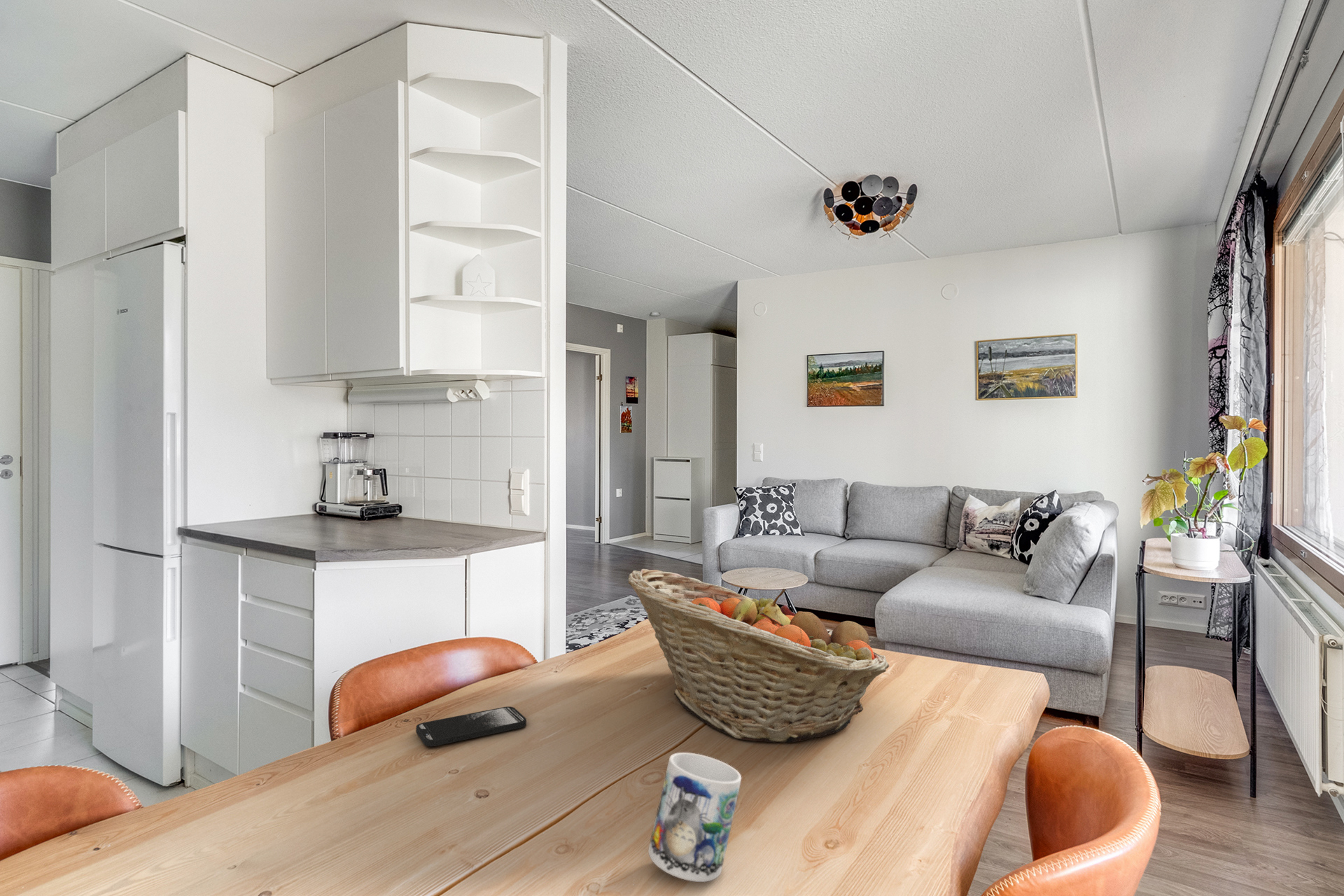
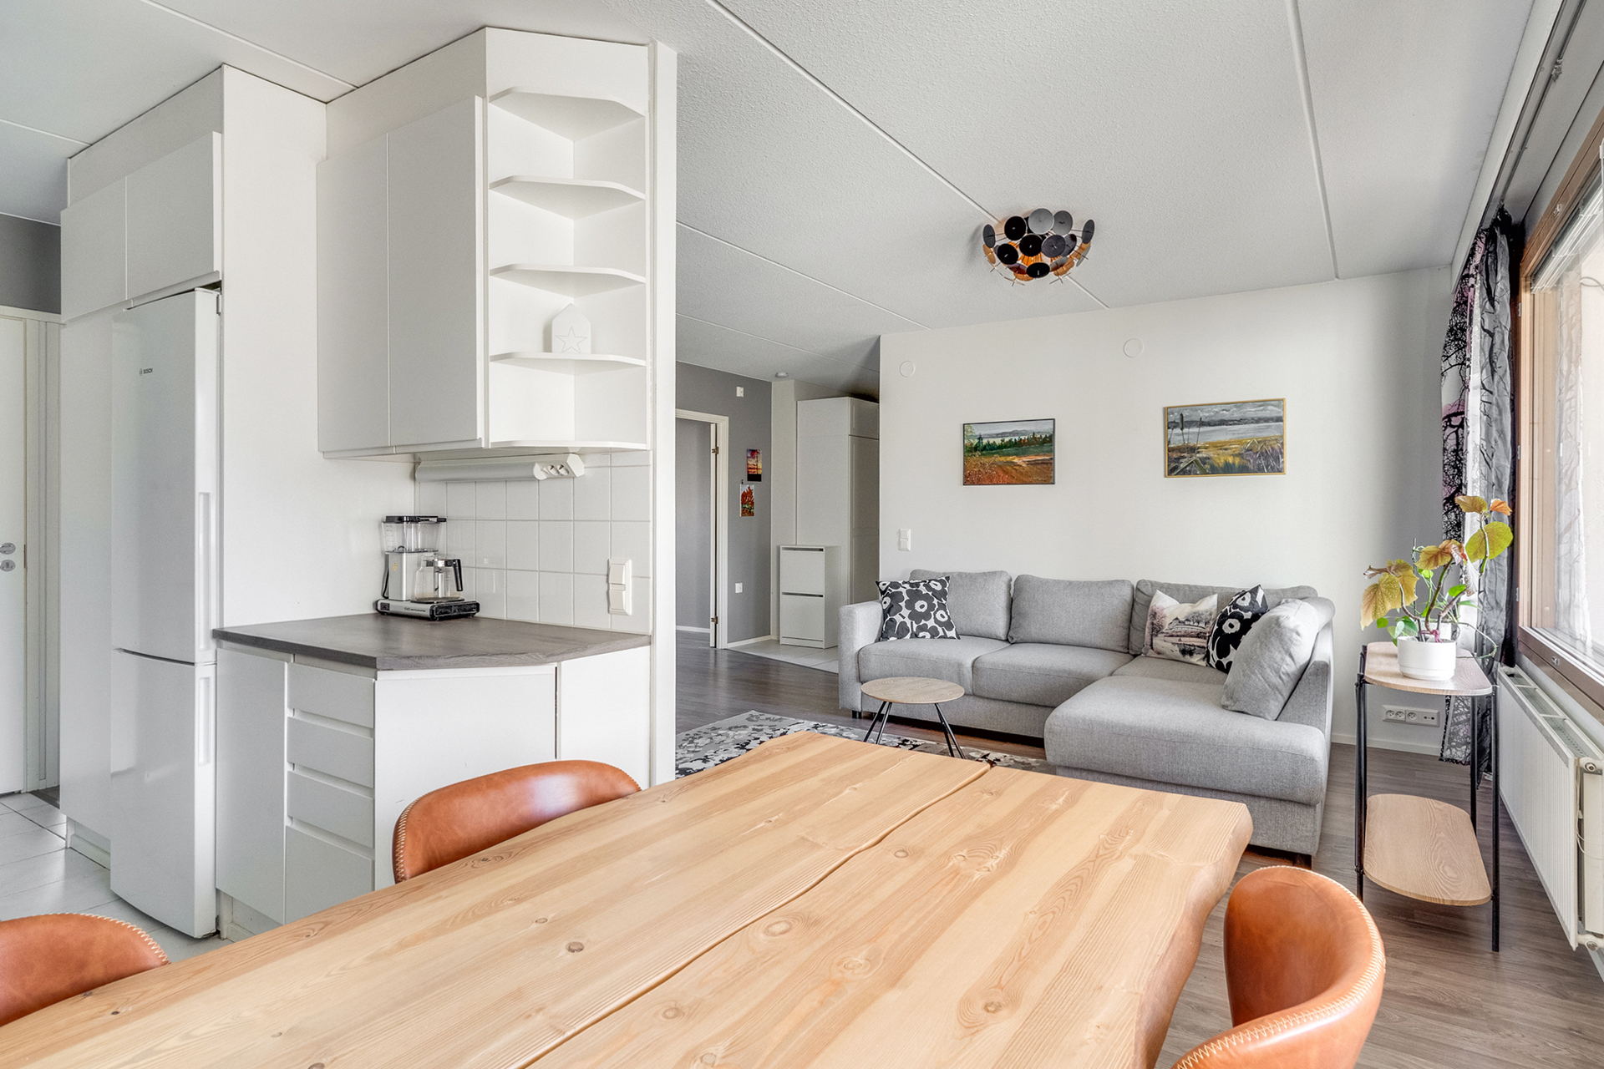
- fruit basket [628,568,890,743]
- mug [633,752,742,886]
- smartphone [416,706,527,747]
